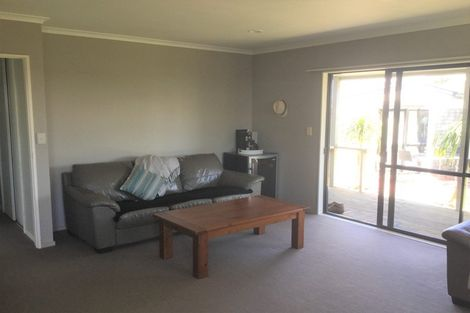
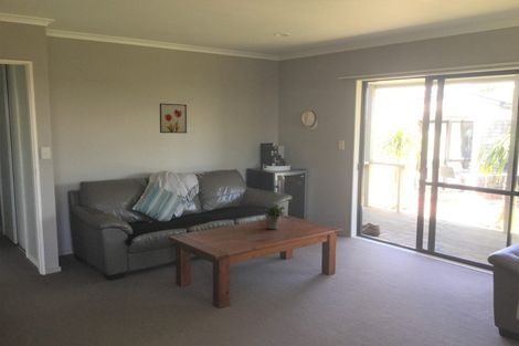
+ wall art [159,103,188,134]
+ potted plant [263,201,286,230]
